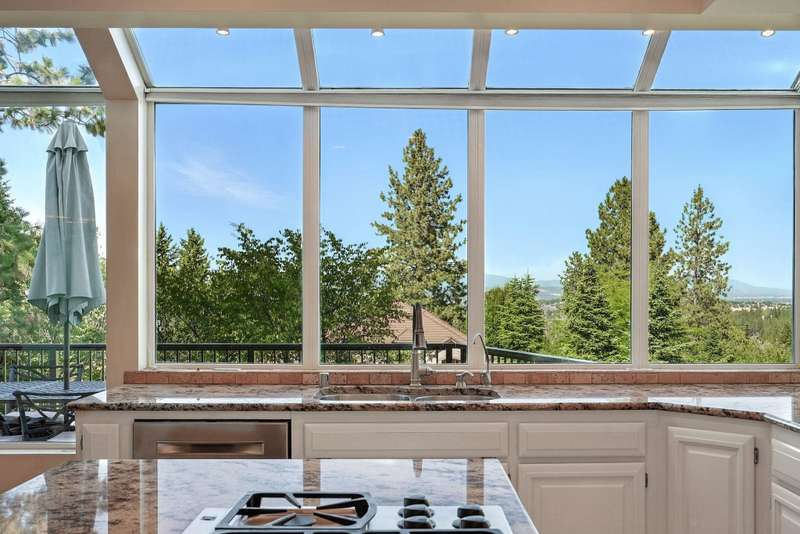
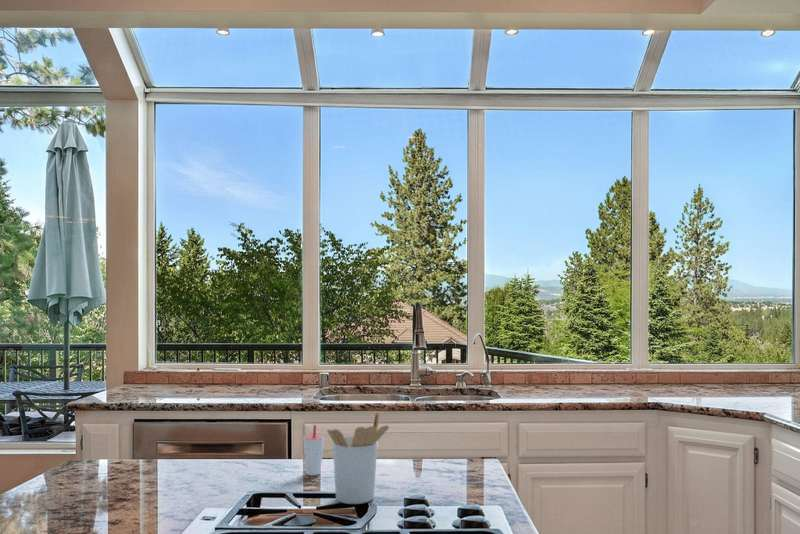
+ utensil holder [326,411,390,505]
+ cup [302,424,325,477]
